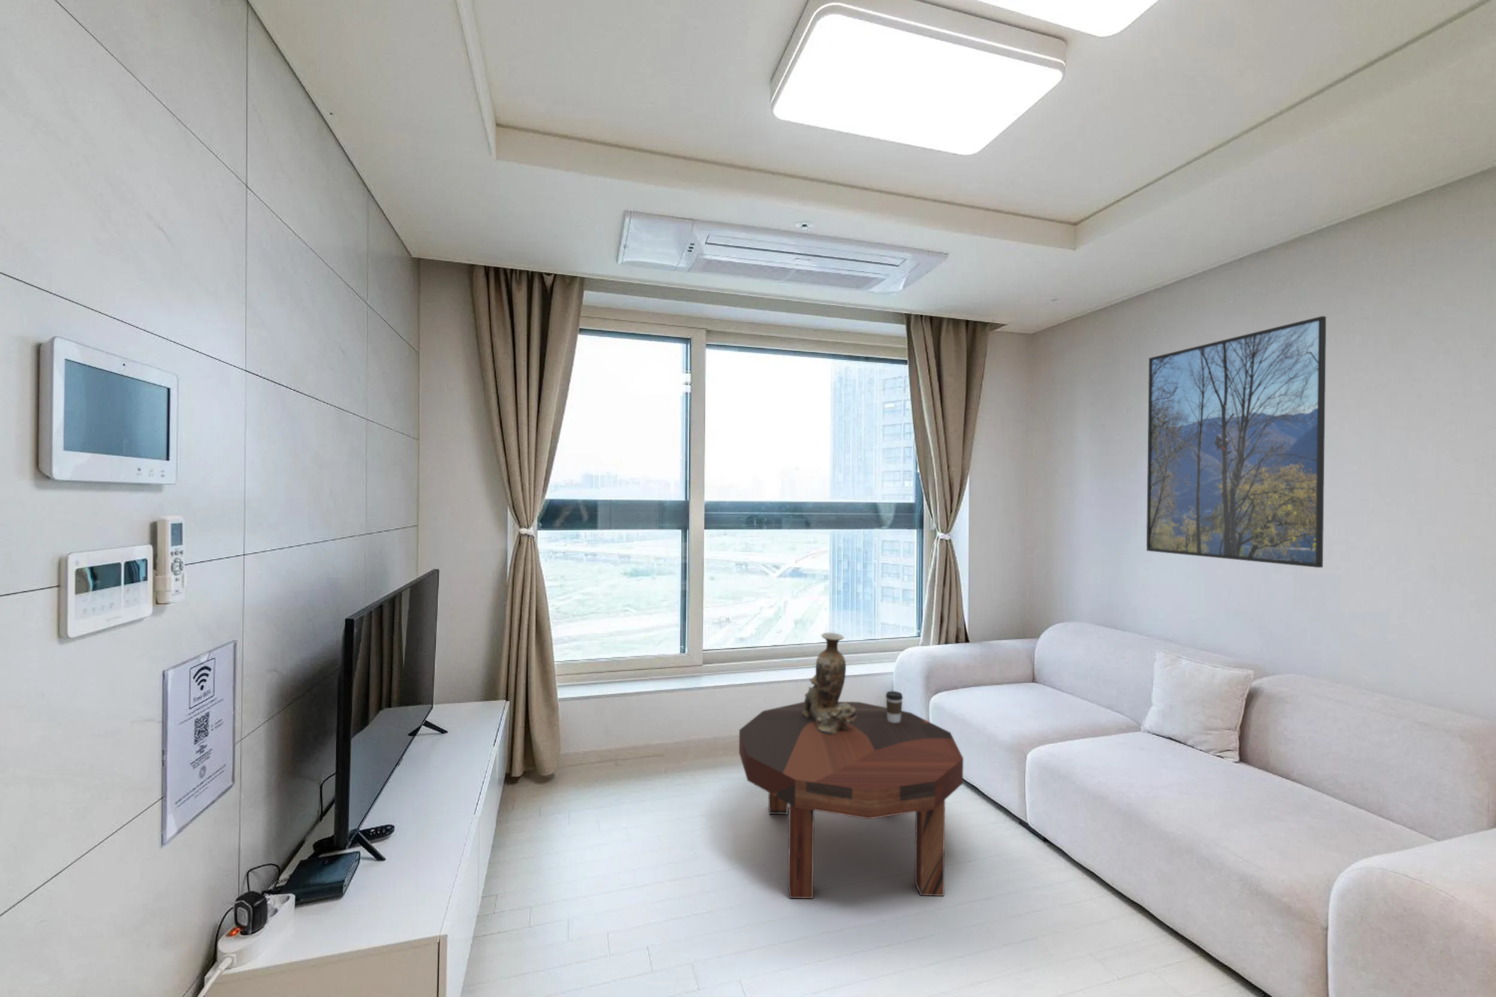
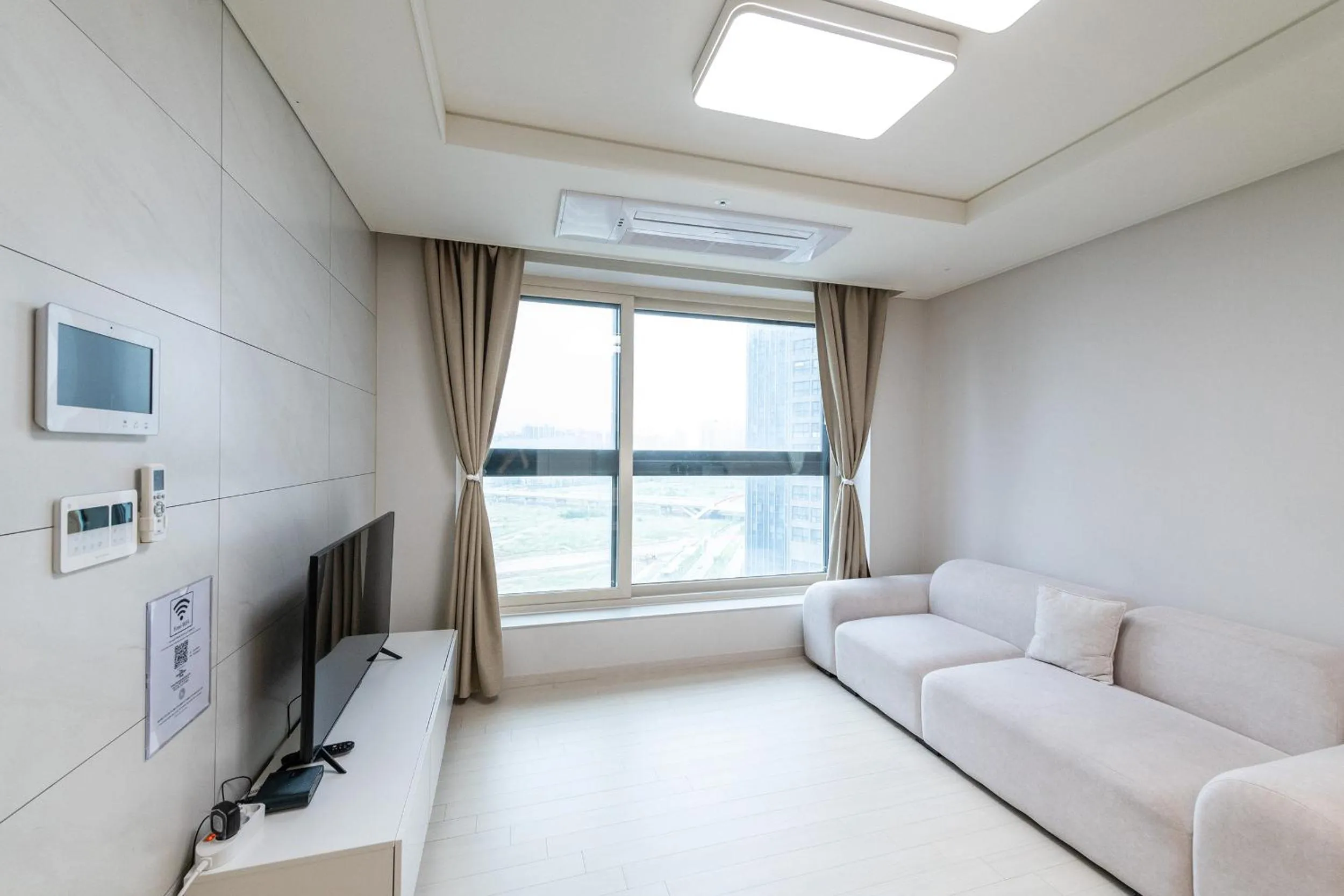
- vase with dog figurine [801,632,856,734]
- coffee cup [885,691,904,722]
- coffee table [738,701,964,899]
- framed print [1146,315,1327,569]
